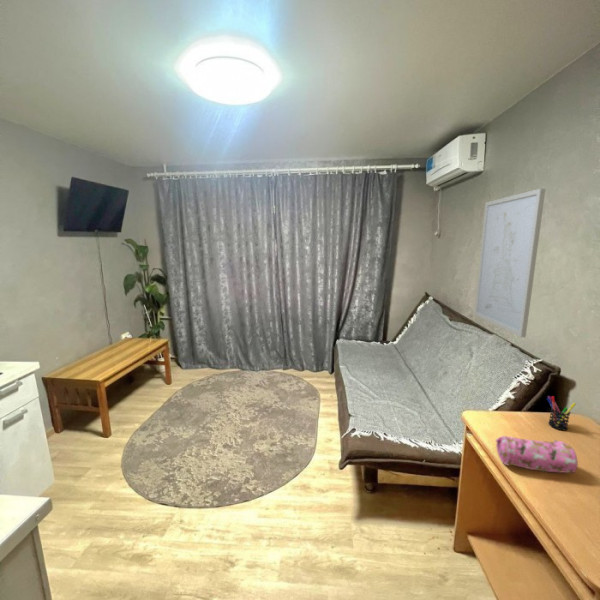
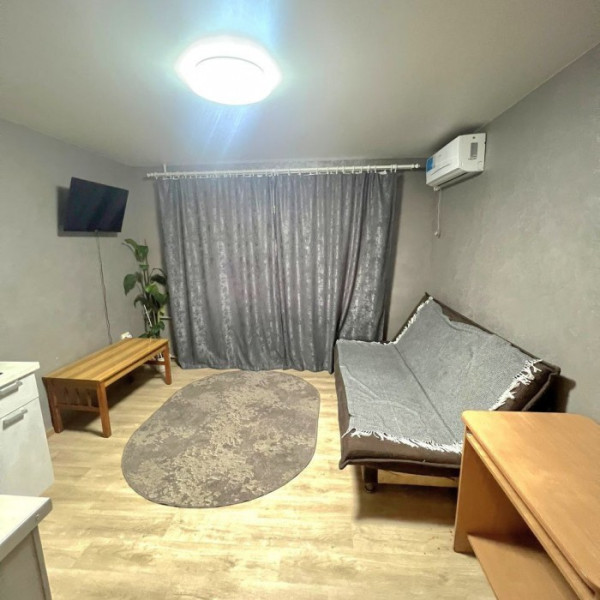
- pen holder [546,395,577,431]
- wall art [473,187,546,338]
- pencil case [495,435,579,474]
